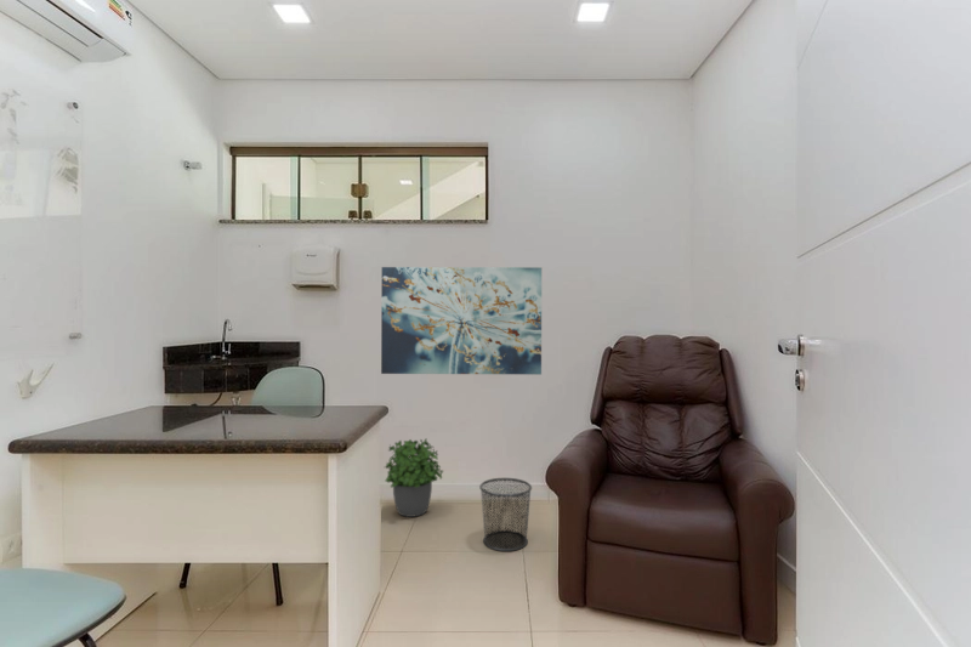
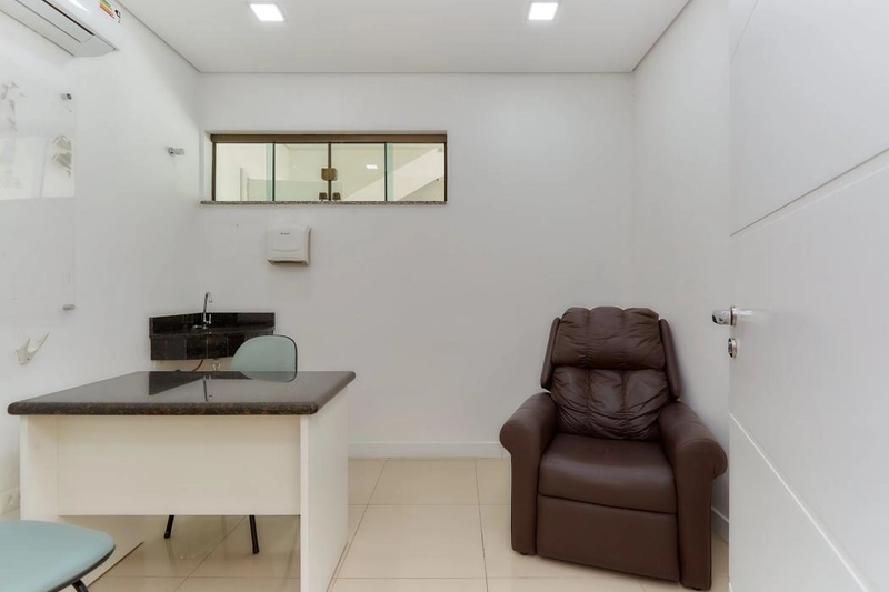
- potted plant [384,437,444,518]
- waste bin [478,477,533,552]
- wall art [380,266,543,376]
